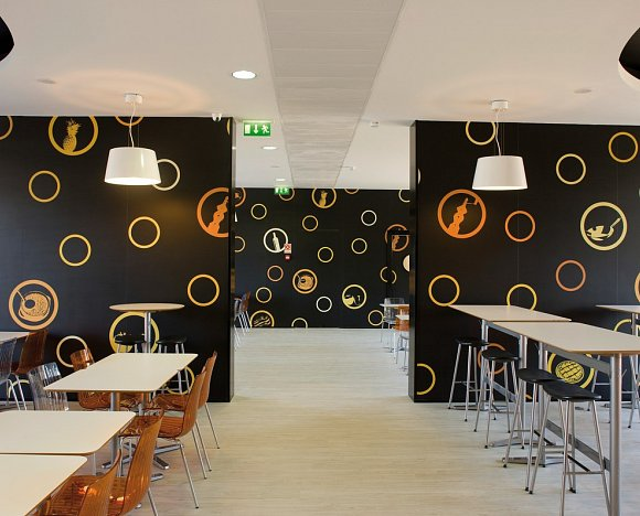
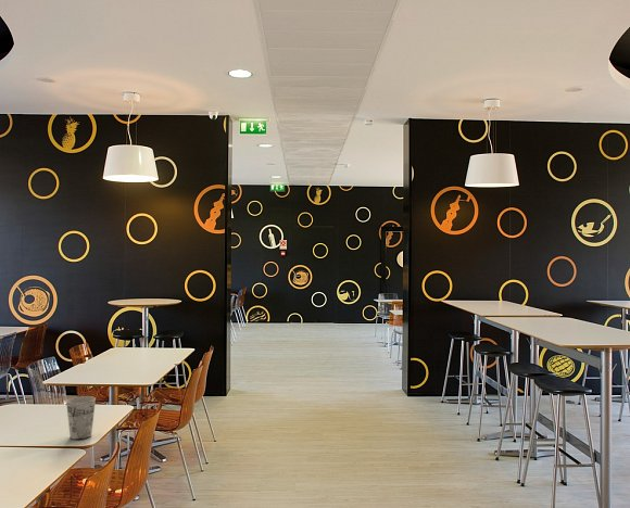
+ cup [65,395,97,441]
